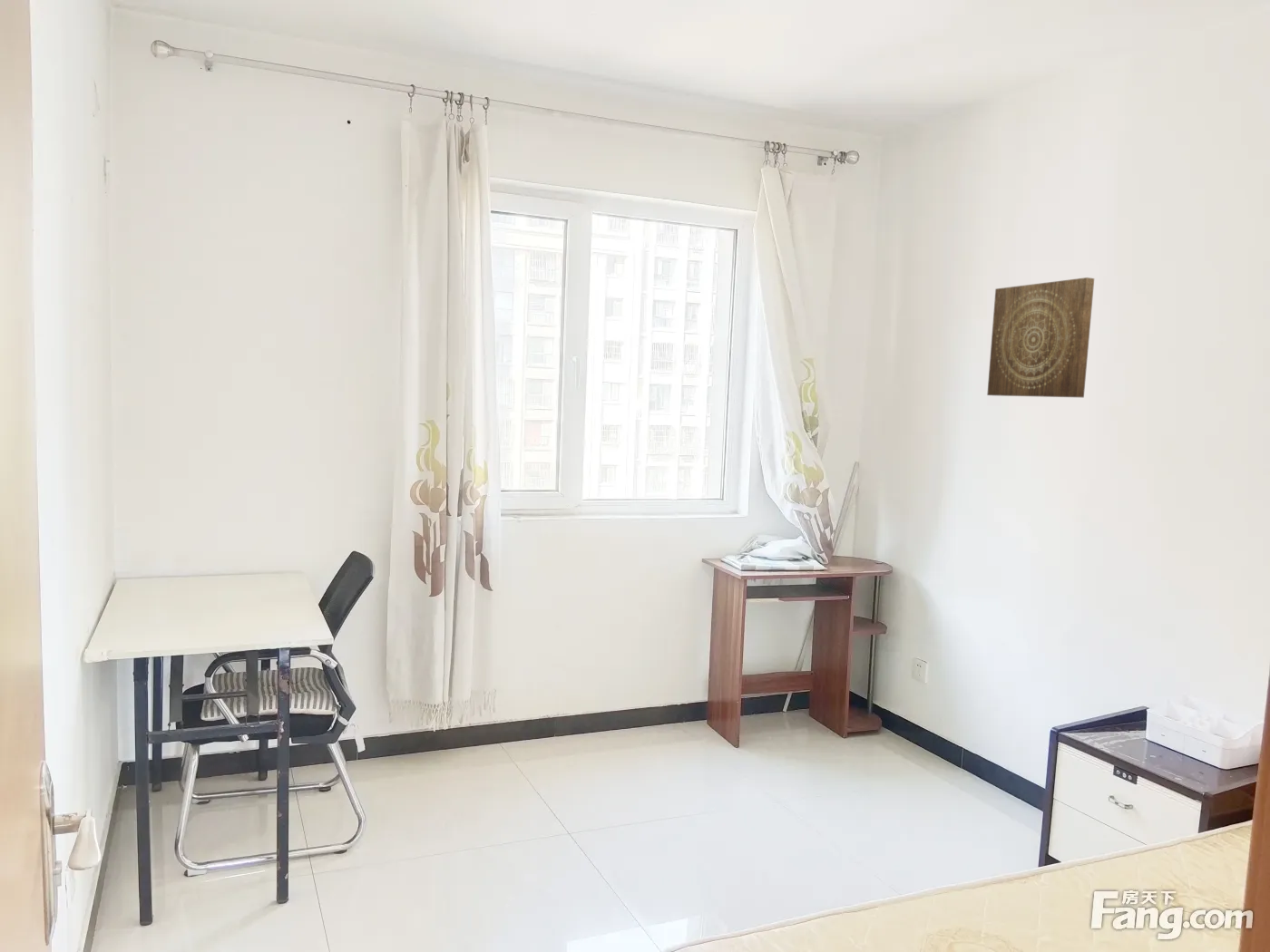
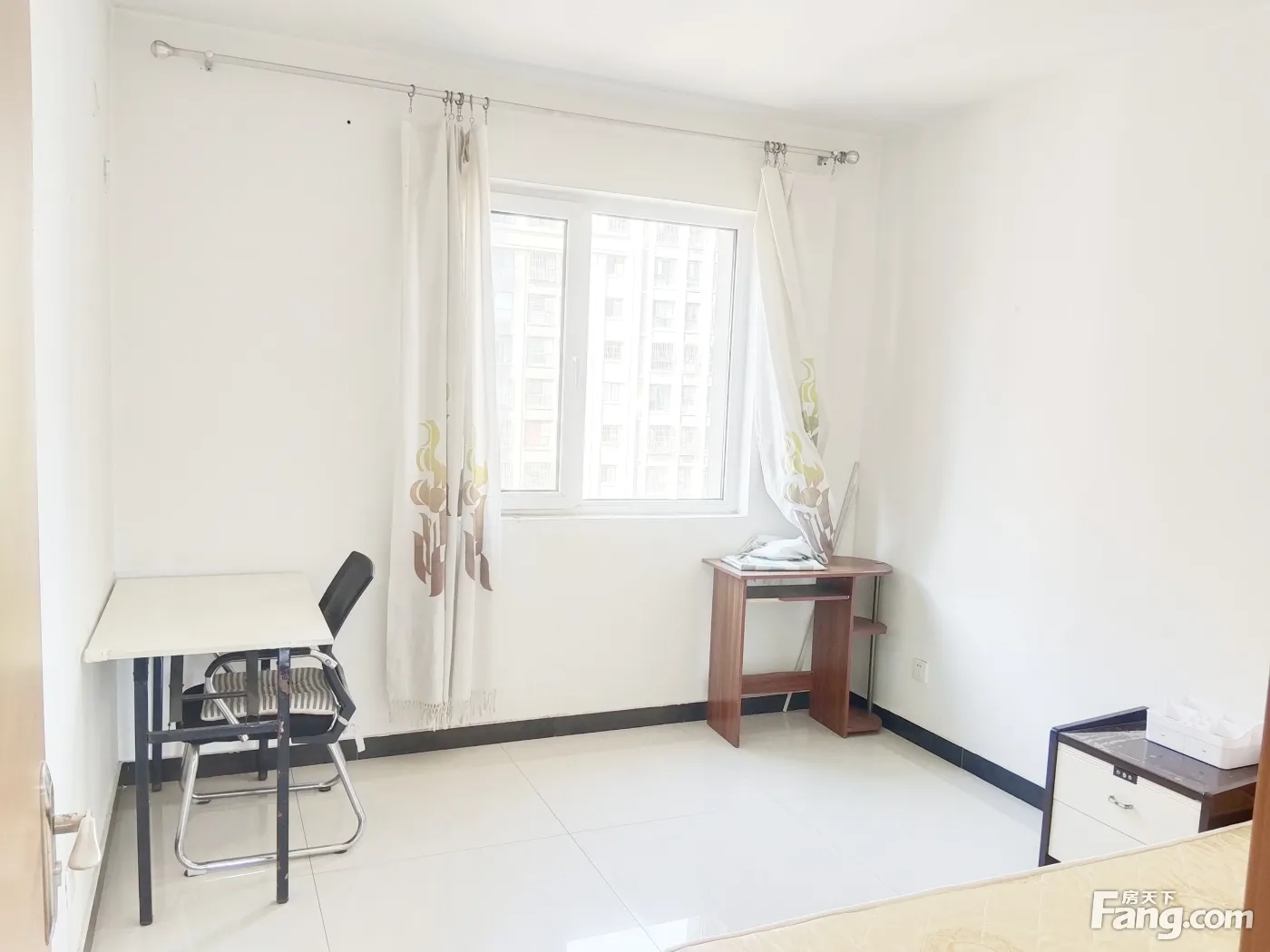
- wall art [986,277,1095,398]
